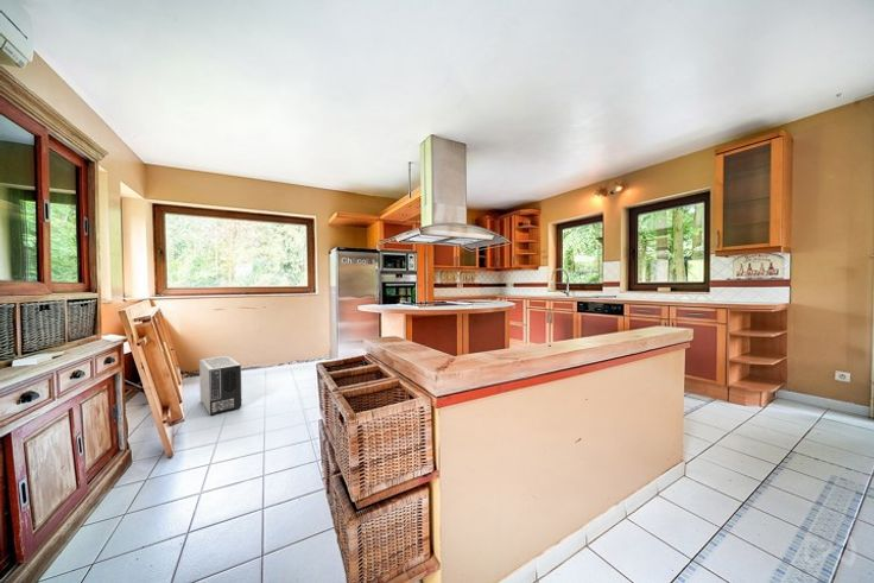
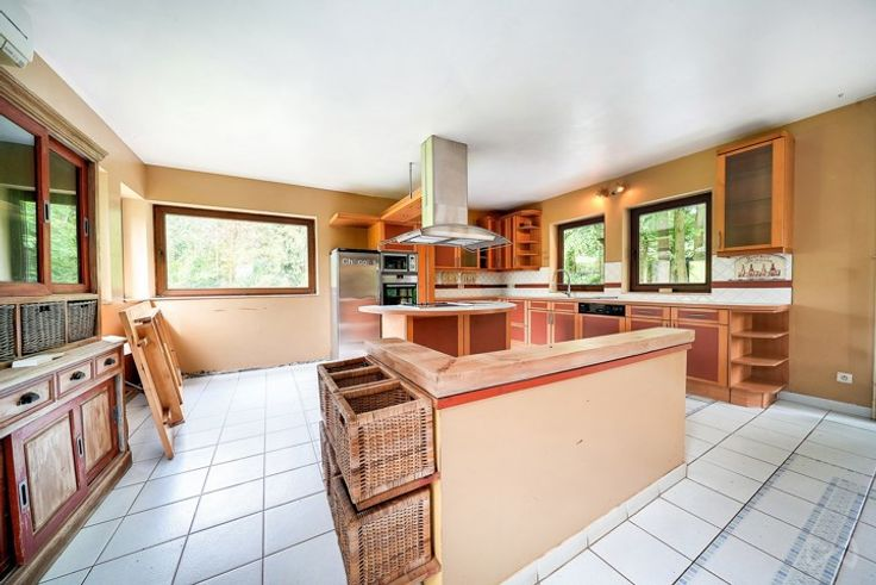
- air purifier [198,355,243,417]
